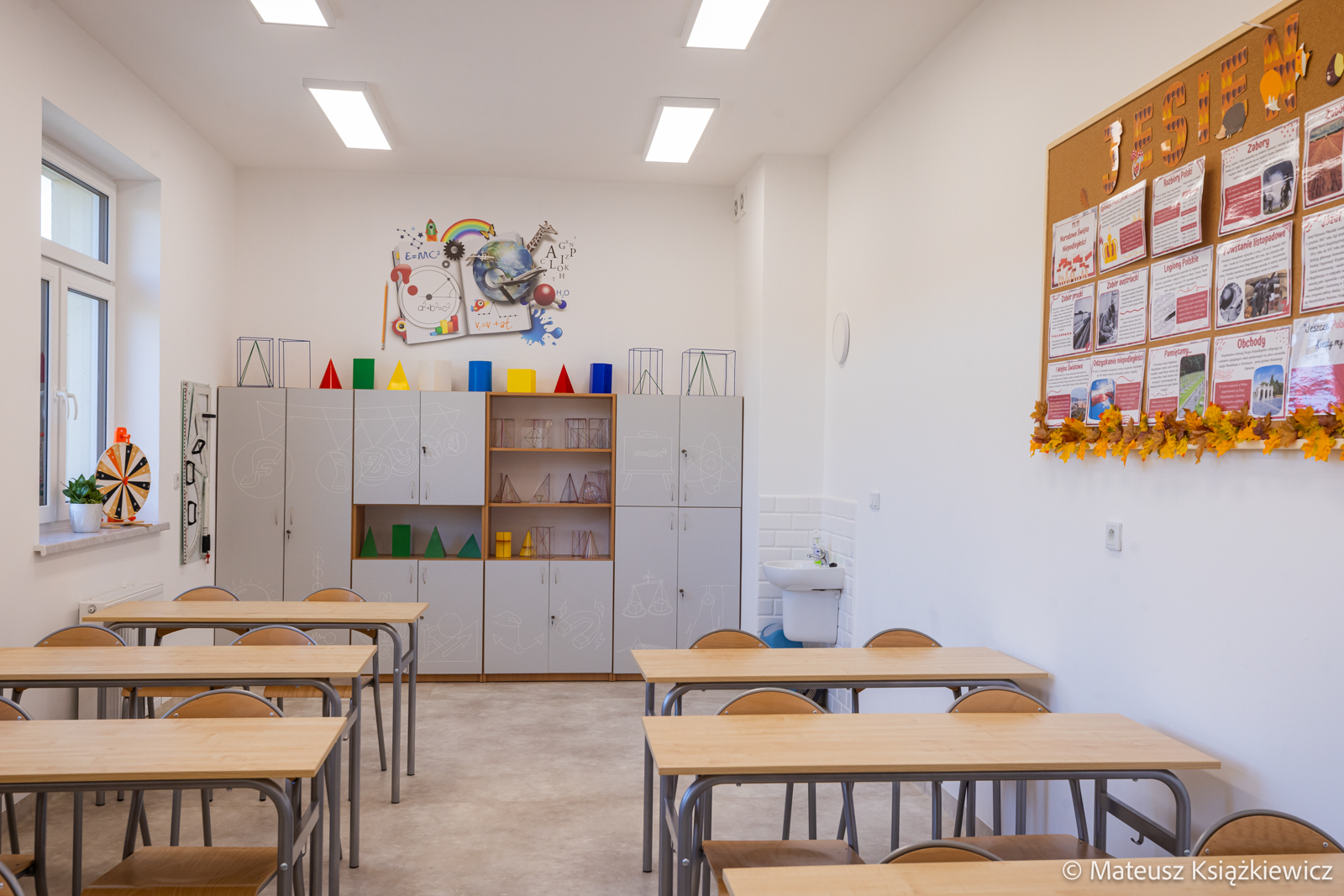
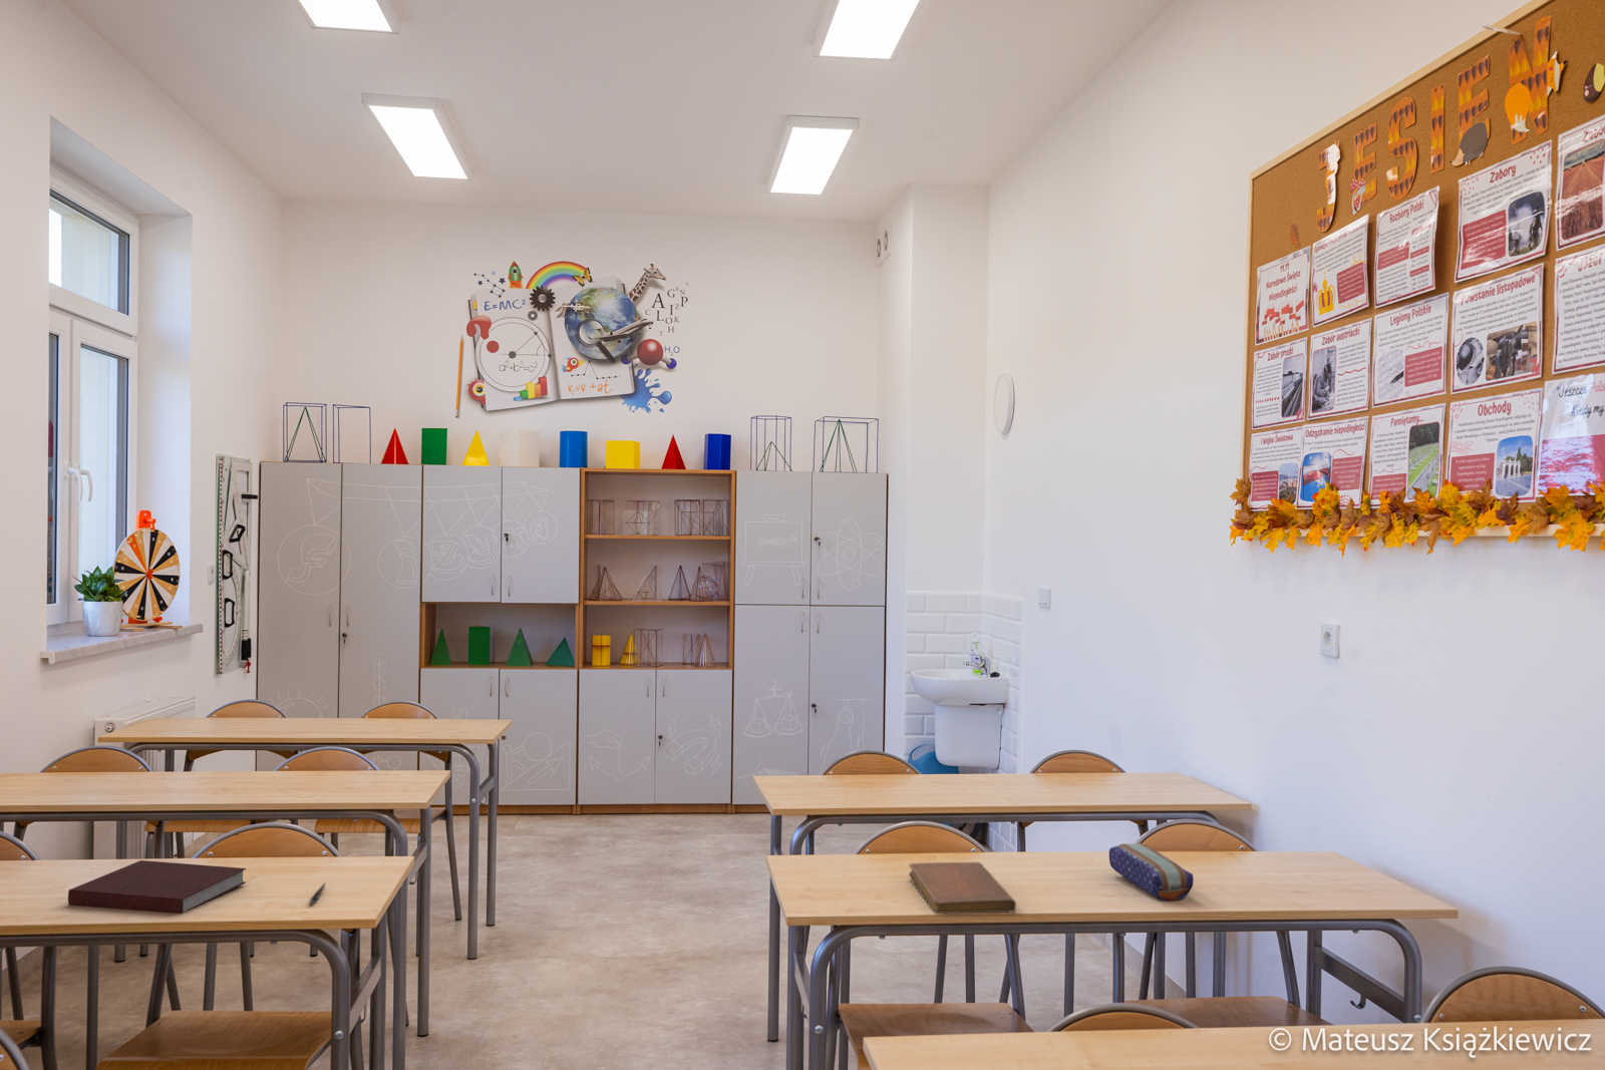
+ pencil case [1108,842,1194,903]
+ notebook [908,861,1017,915]
+ pen [309,881,327,905]
+ notebook [67,860,247,915]
